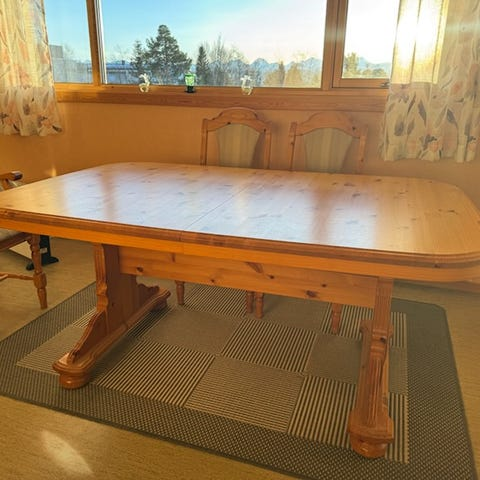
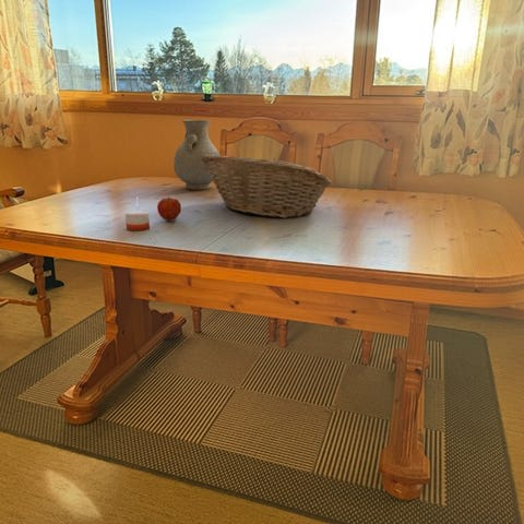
+ fruit basket [202,154,333,219]
+ vase [172,119,221,191]
+ apple [156,196,182,222]
+ candle [124,207,151,231]
